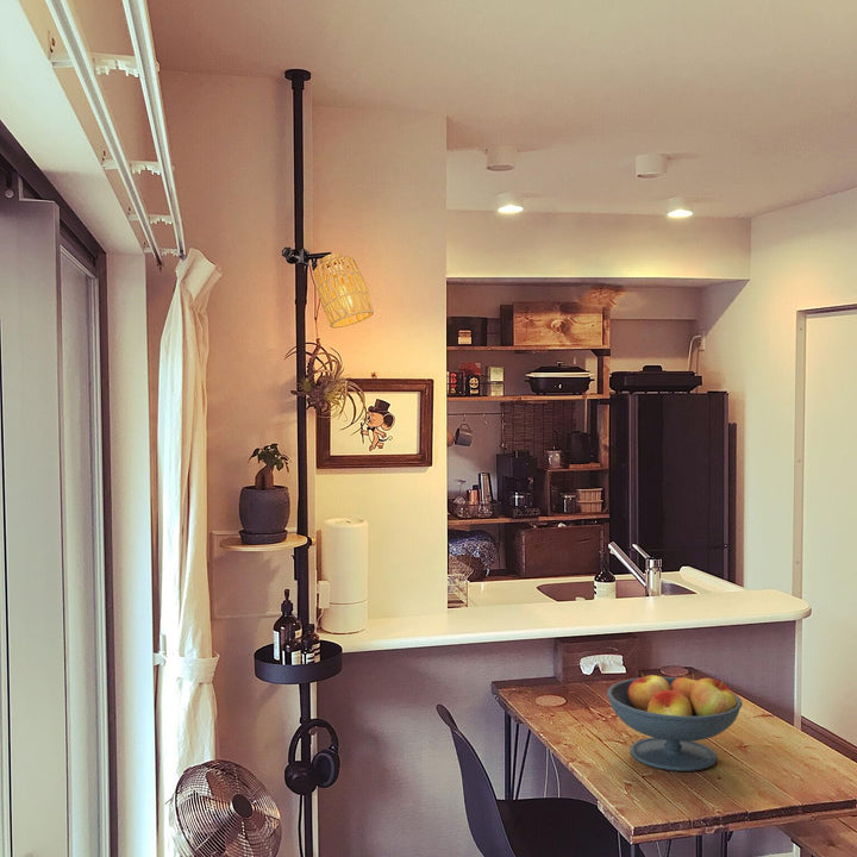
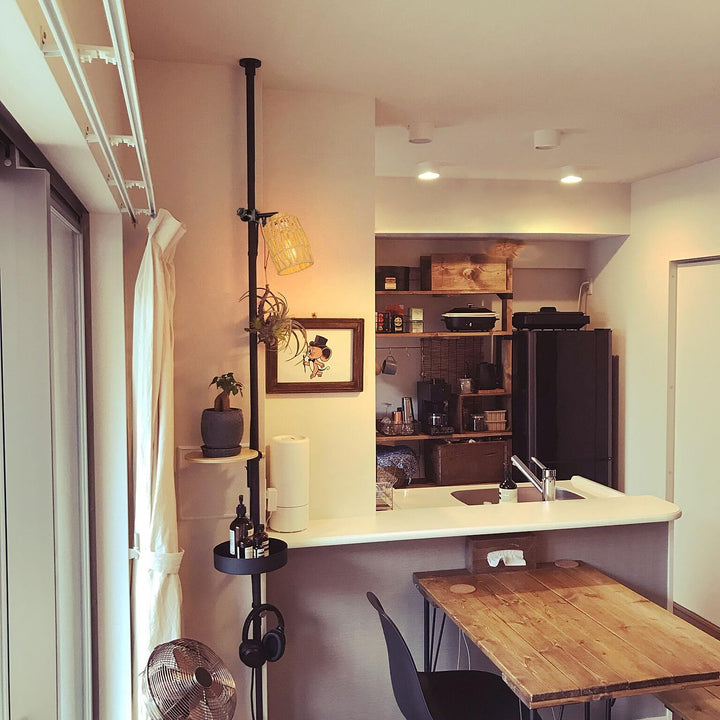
- fruit bowl [606,673,744,772]
